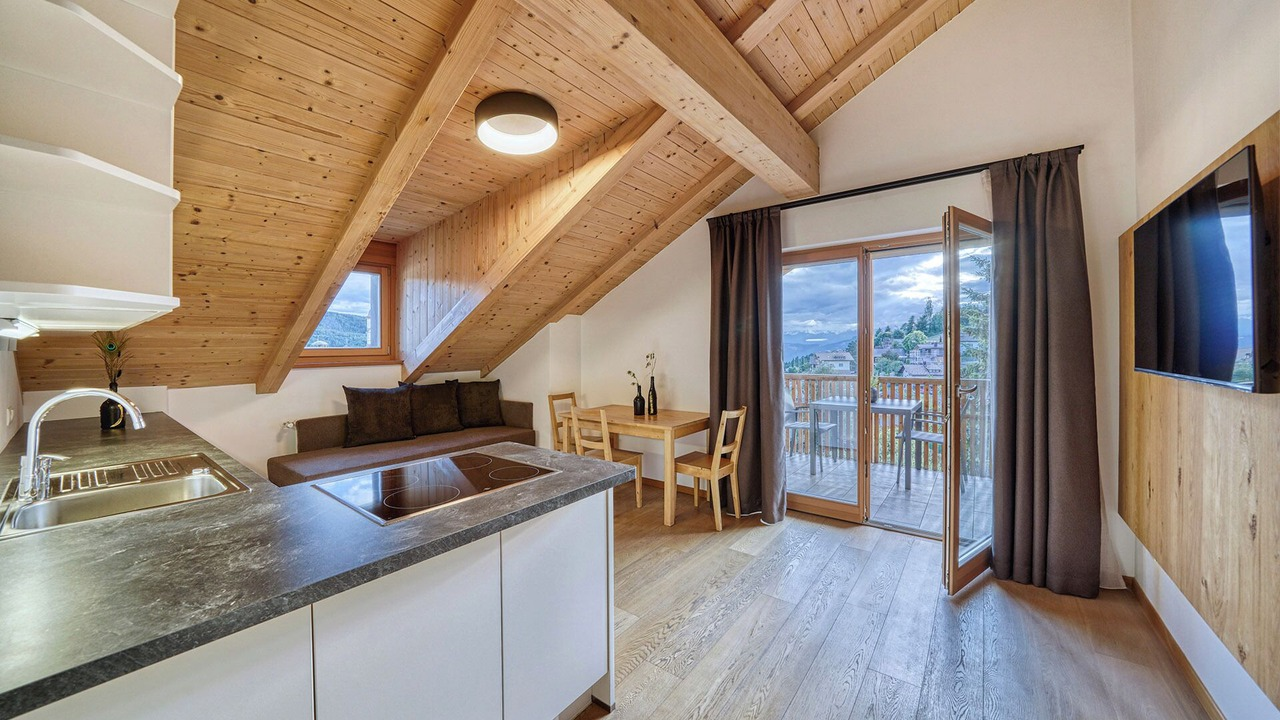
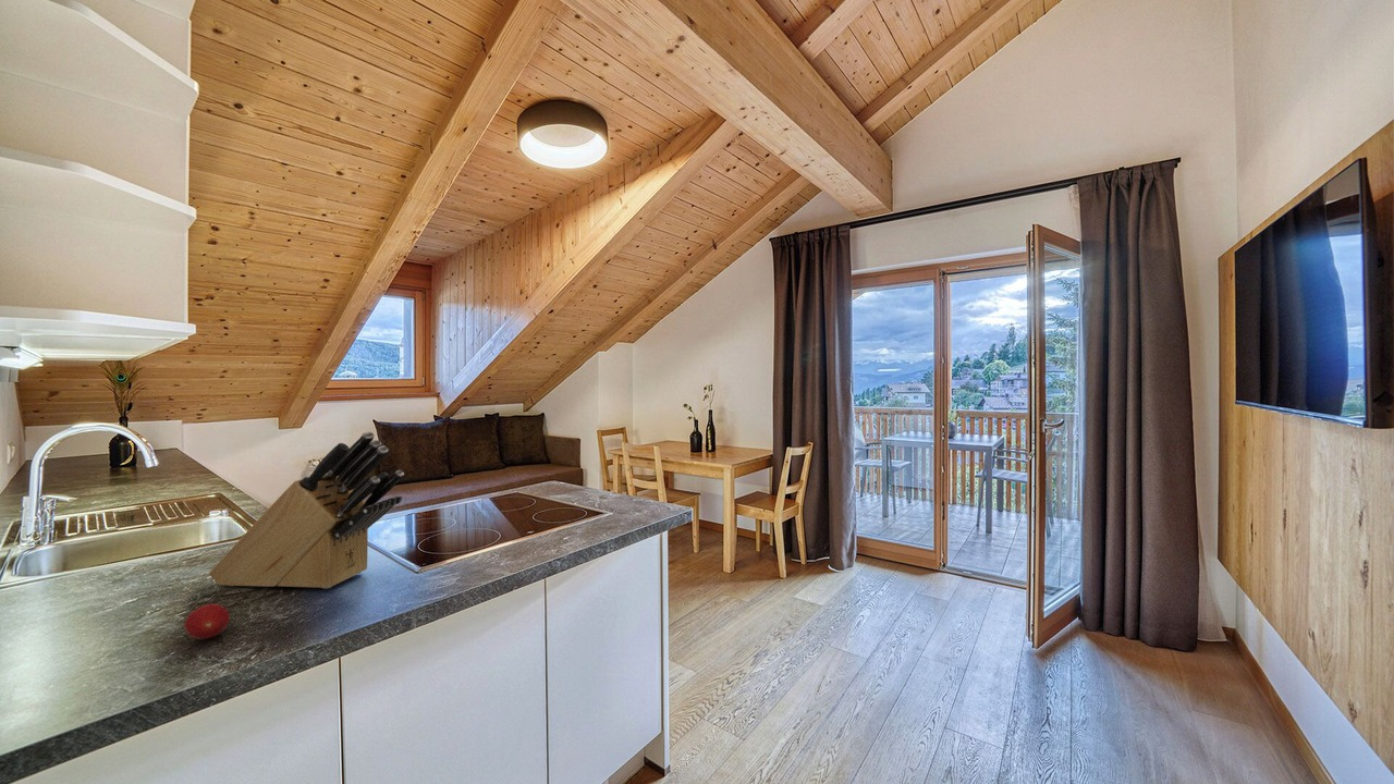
+ fruit [183,603,231,639]
+ knife block [208,430,405,590]
